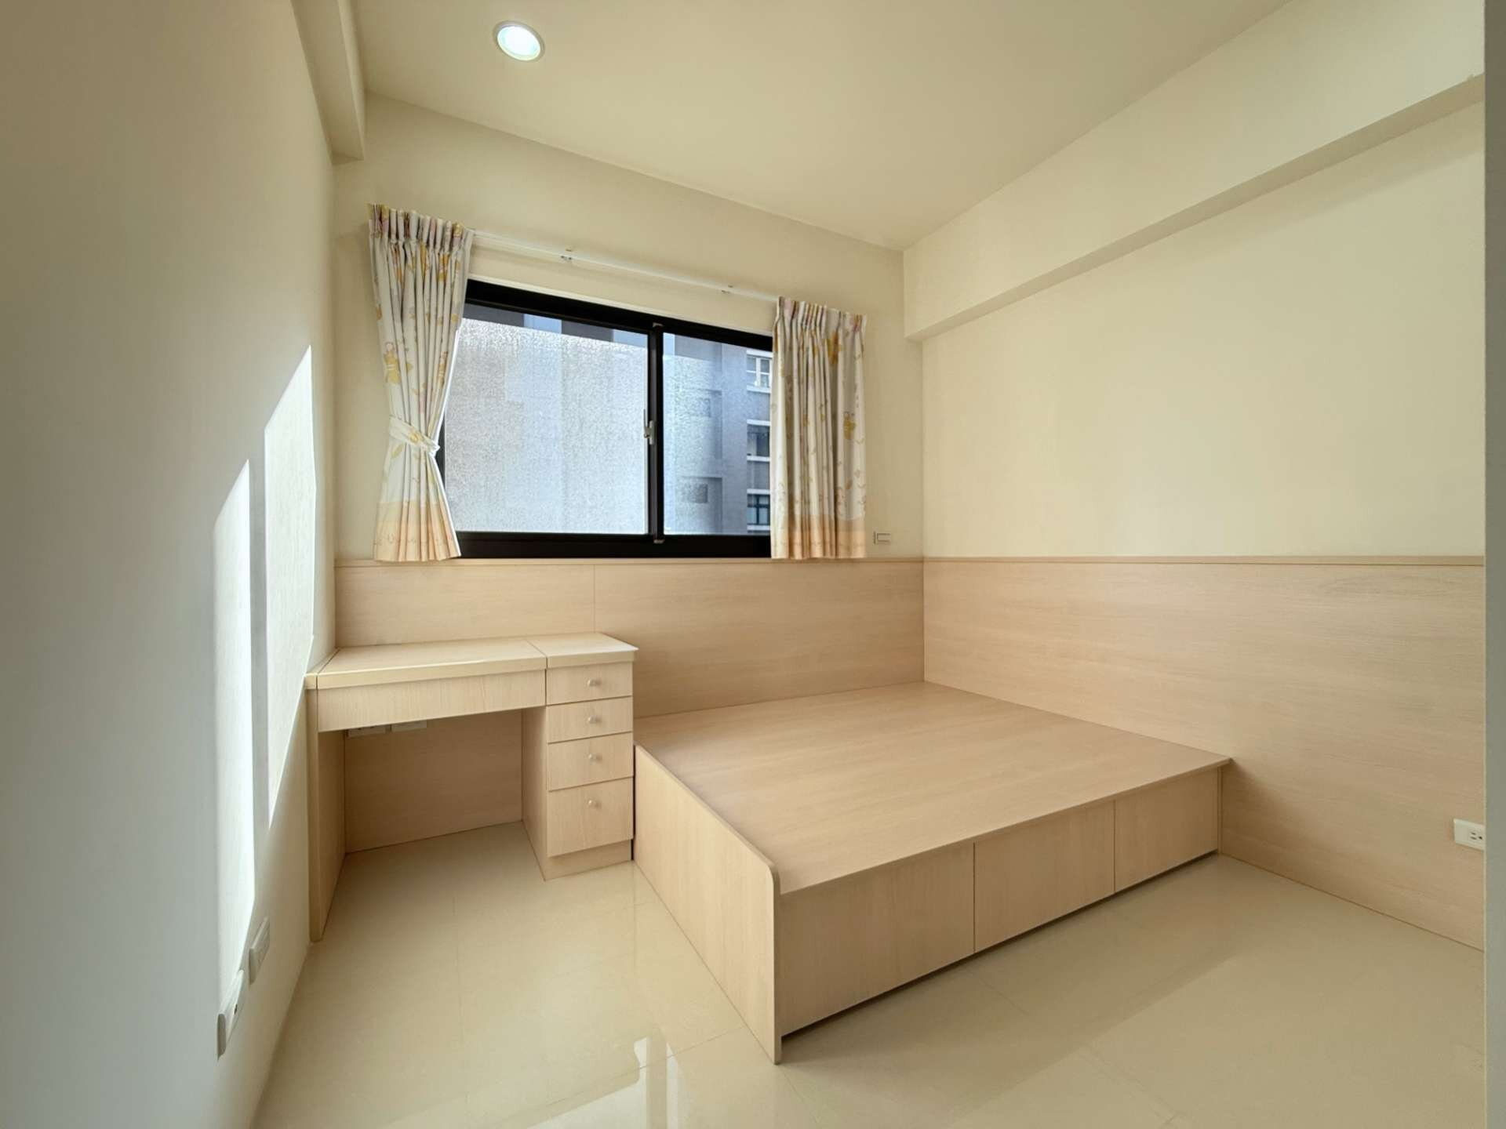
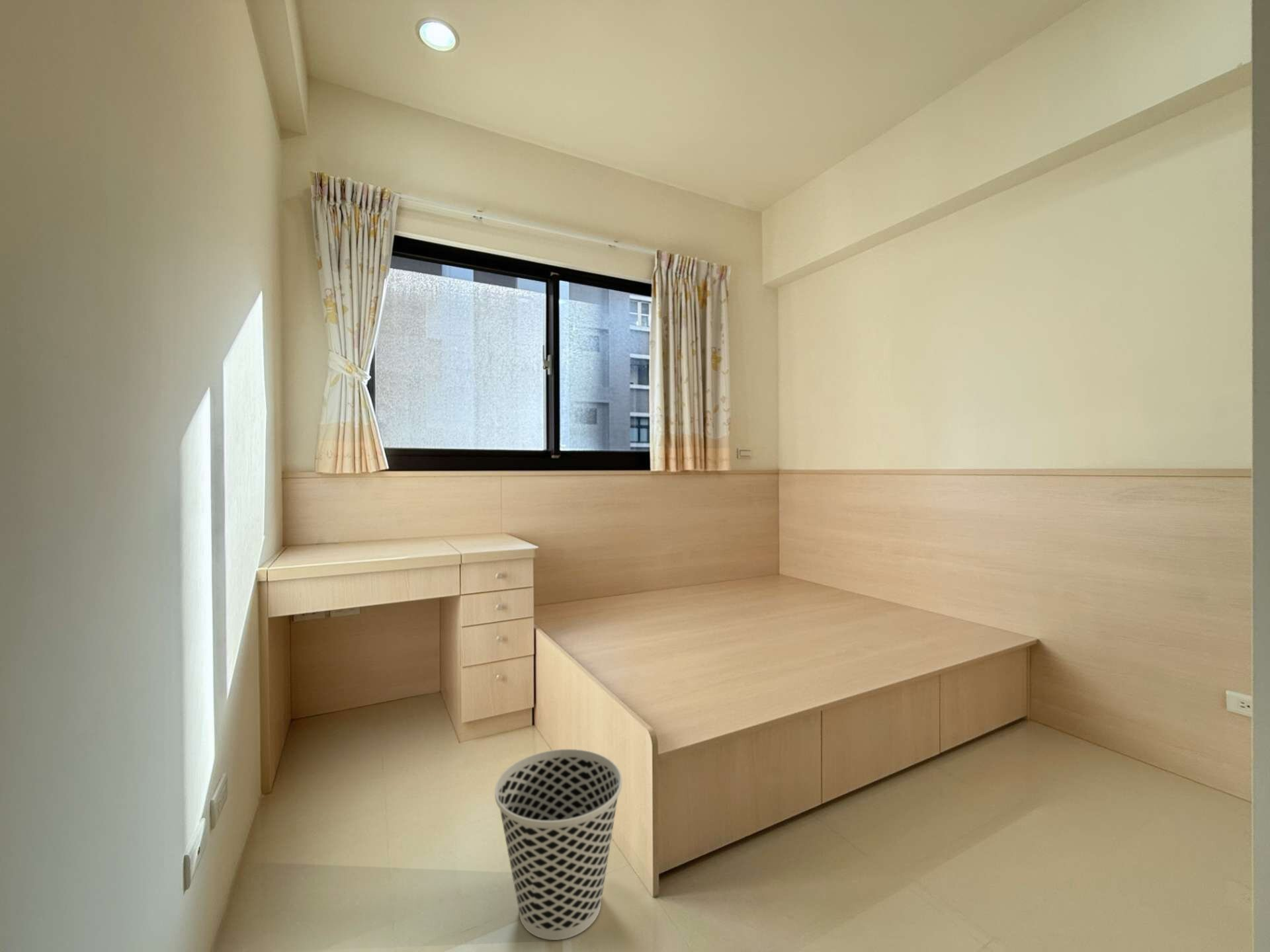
+ wastebasket [494,748,622,941]
